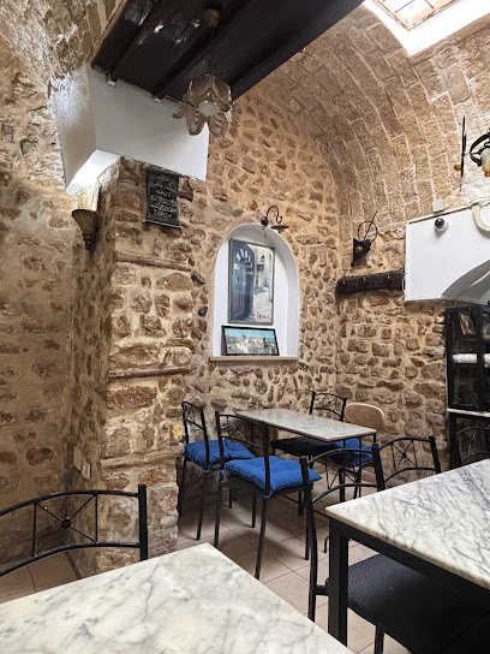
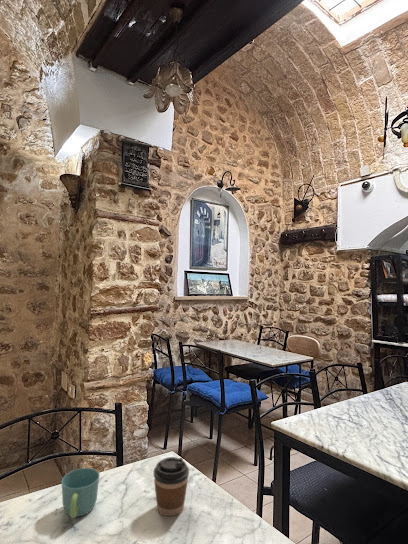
+ mug [61,467,101,520]
+ coffee cup [153,456,190,517]
